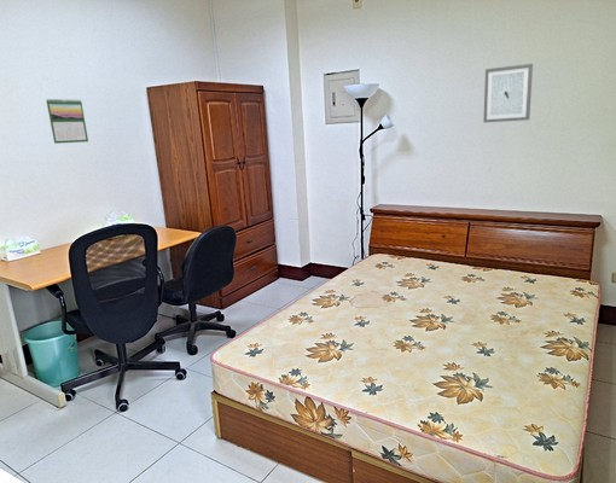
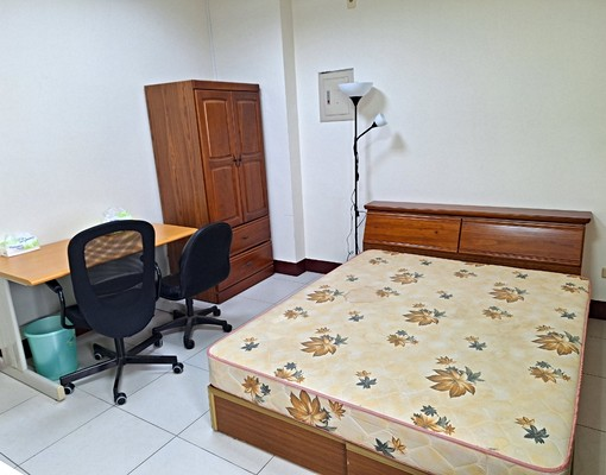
- calendar [46,98,89,145]
- wall art [482,63,534,123]
